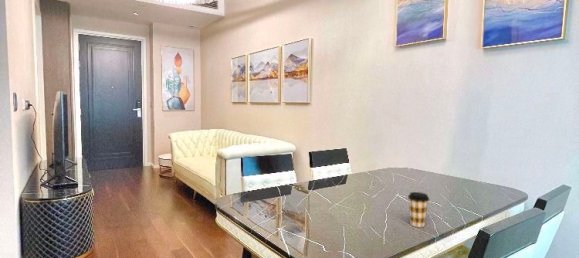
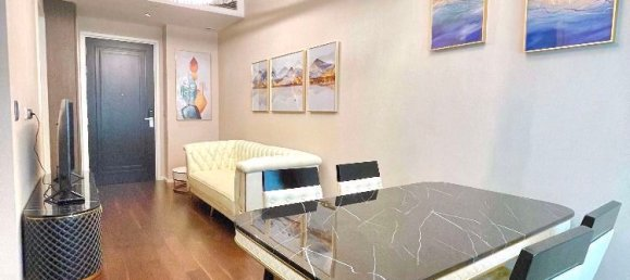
- coffee cup [407,191,430,228]
